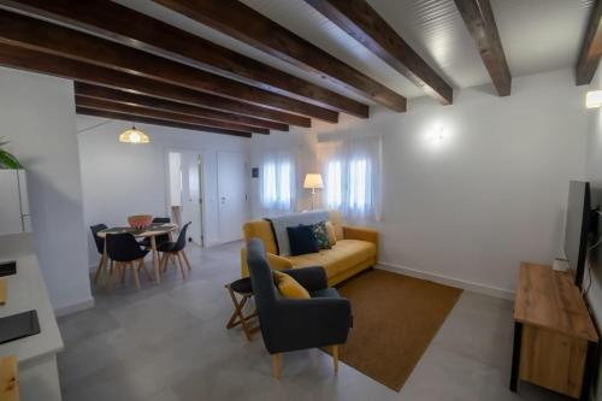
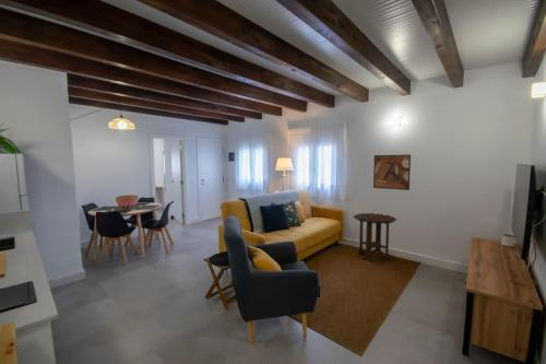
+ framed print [372,153,412,191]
+ side table [353,212,397,262]
